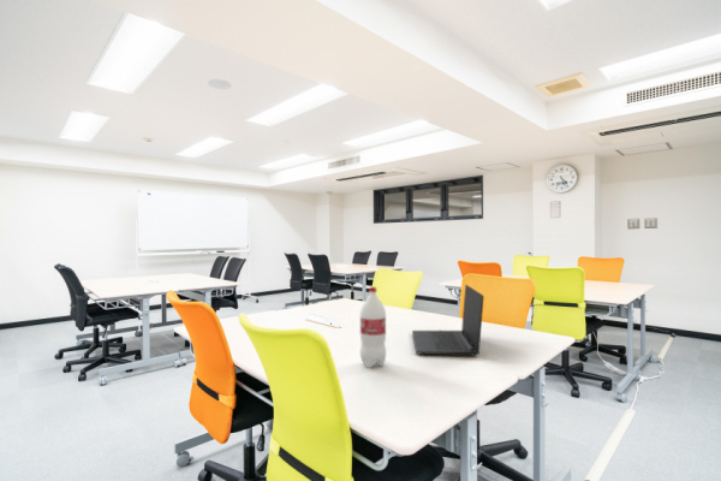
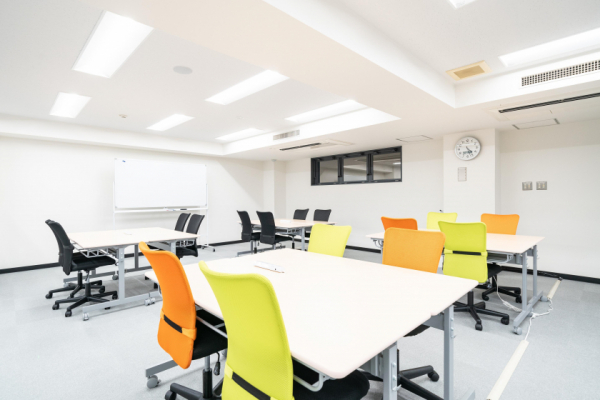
- laptop [411,284,485,357]
- bottle [359,286,387,369]
